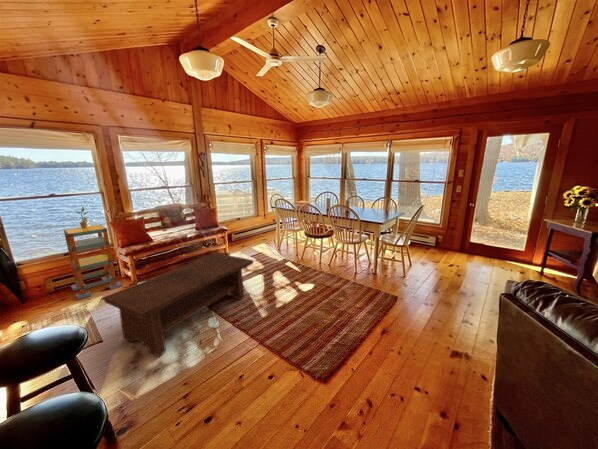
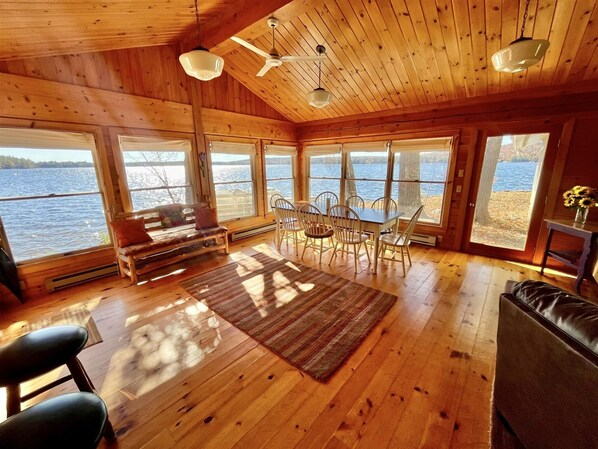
- potted plant [71,206,97,228]
- coffee table [102,252,255,358]
- shelving unit [63,224,123,301]
